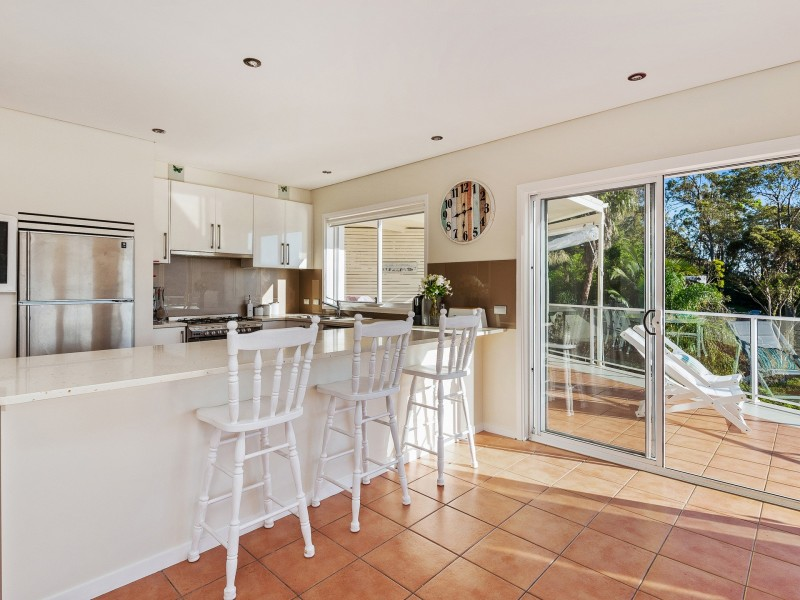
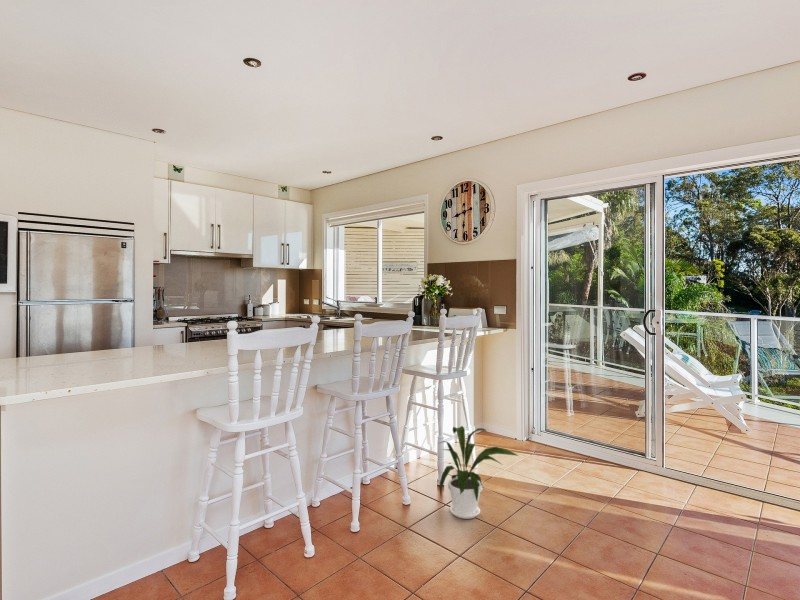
+ house plant [438,425,519,520]
